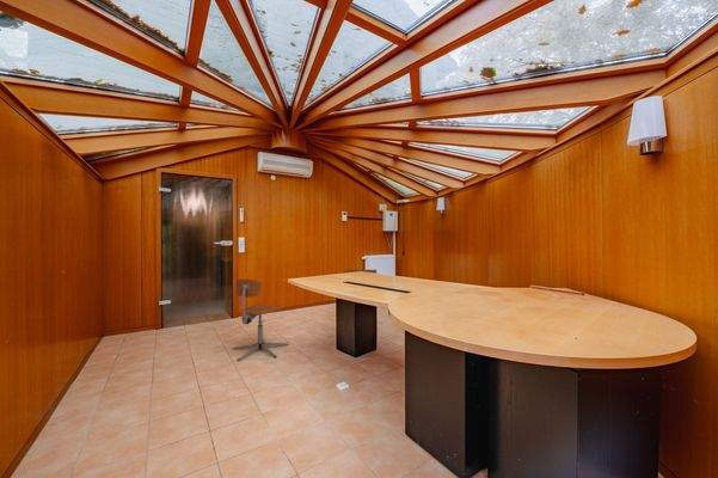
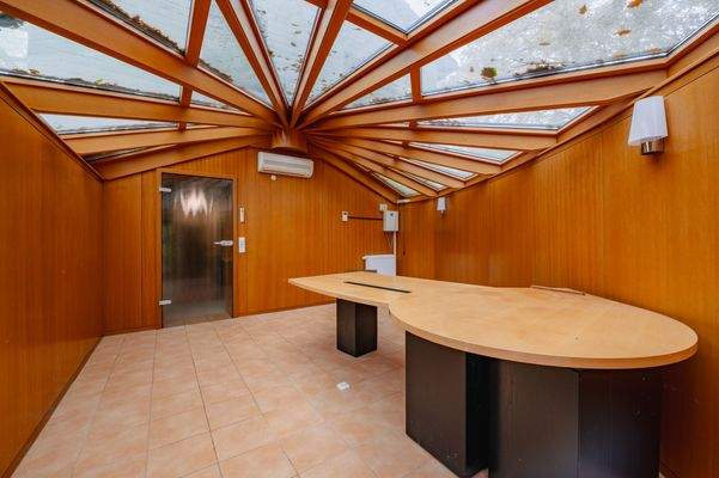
- office chair [232,278,290,362]
